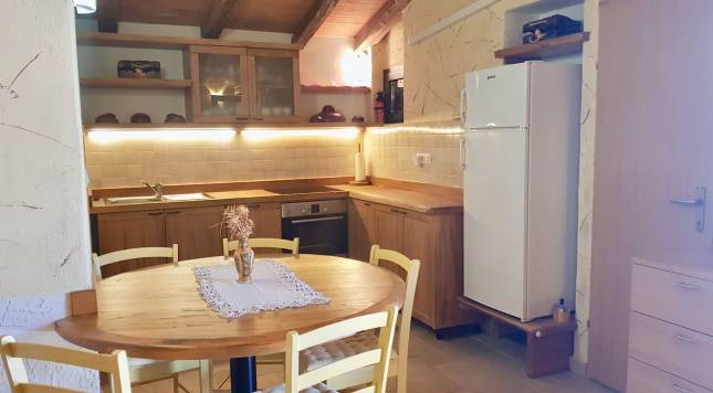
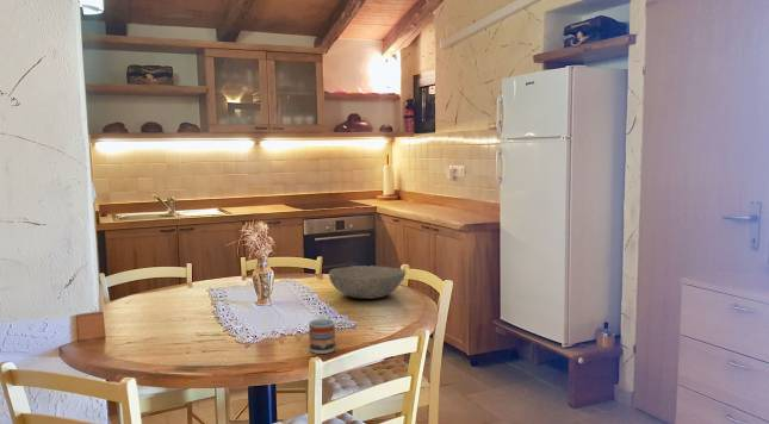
+ cup [308,318,336,355]
+ bowl [328,264,408,300]
